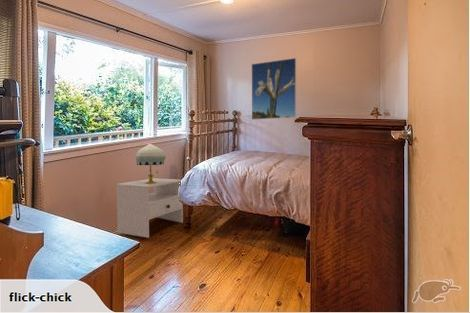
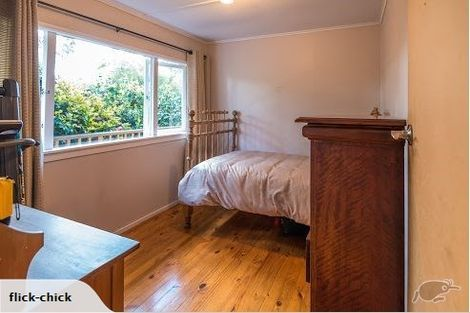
- nightstand [116,177,184,239]
- table lamp [135,143,167,184]
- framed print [251,57,297,121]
